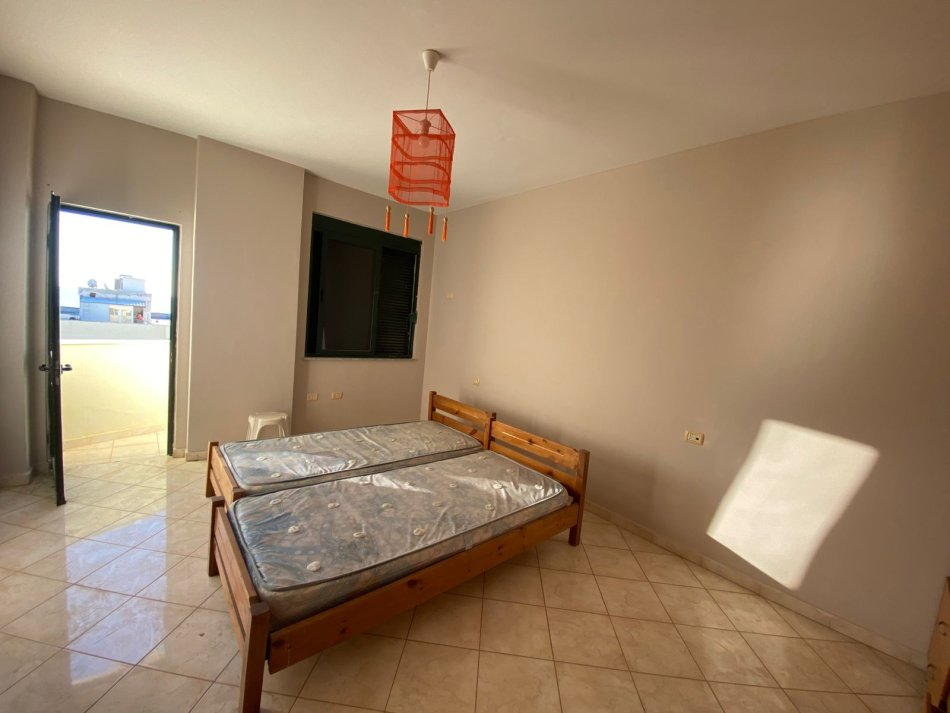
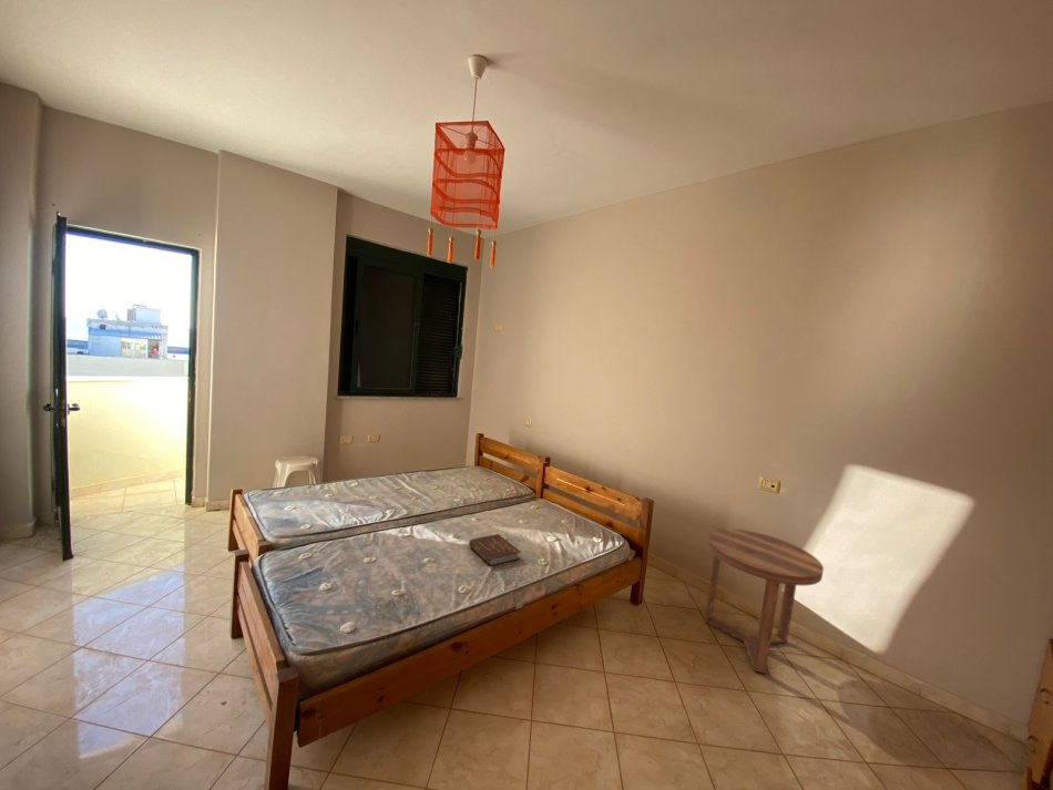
+ book [468,533,522,566]
+ side table [704,527,825,675]
